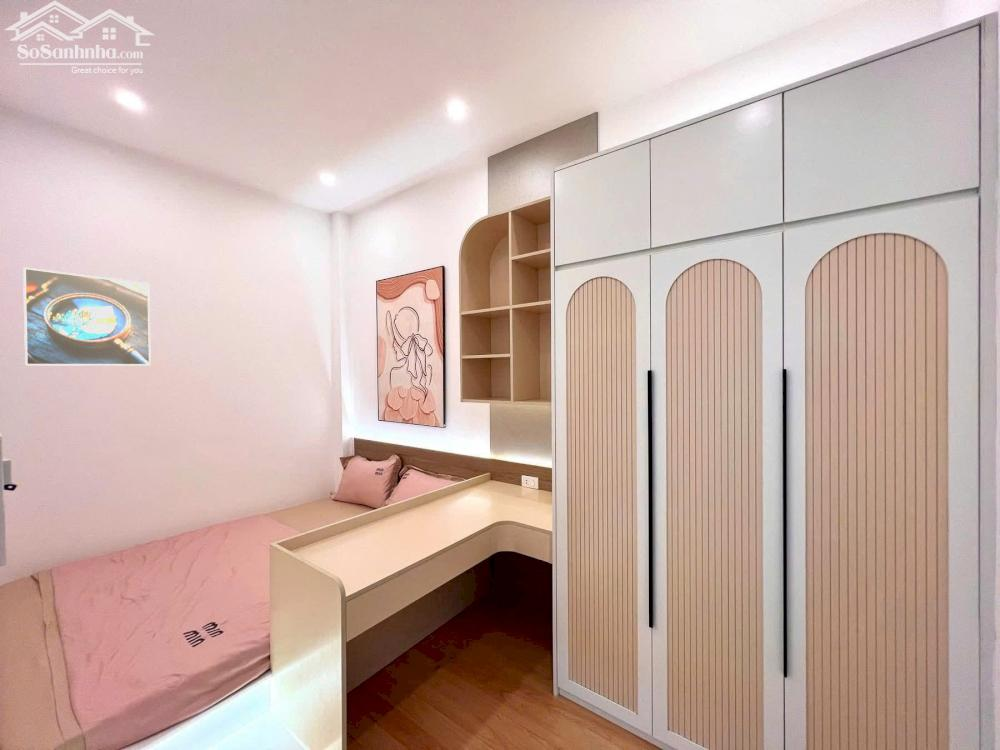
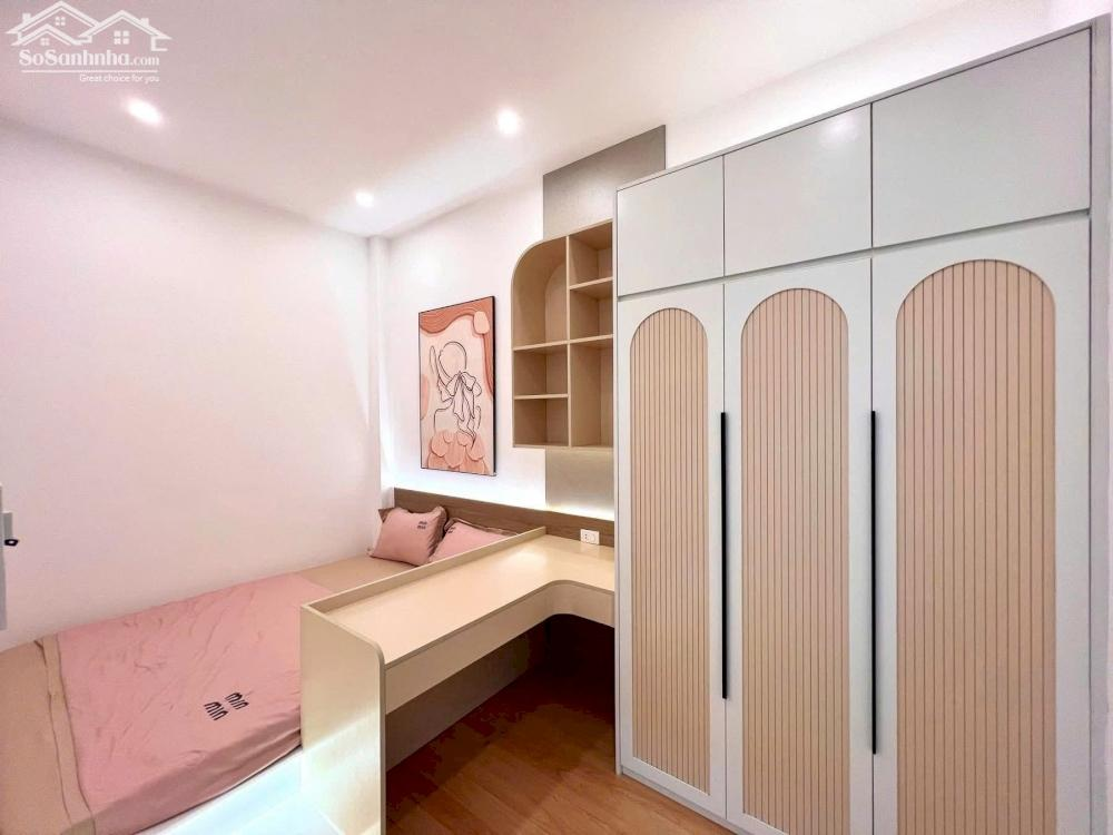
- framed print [22,266,152,367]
